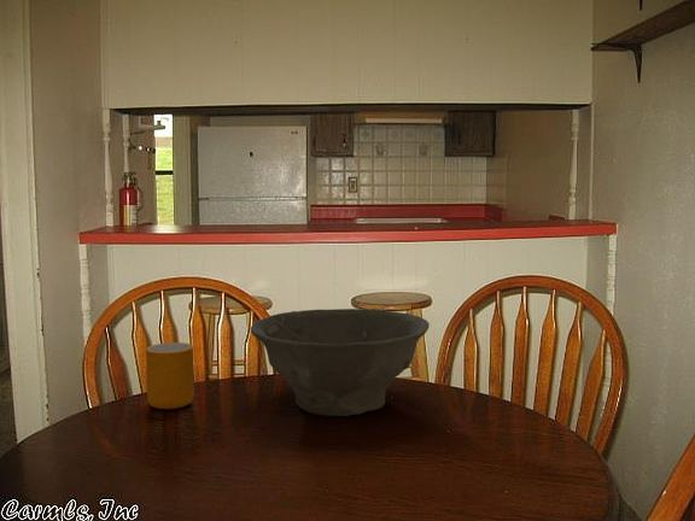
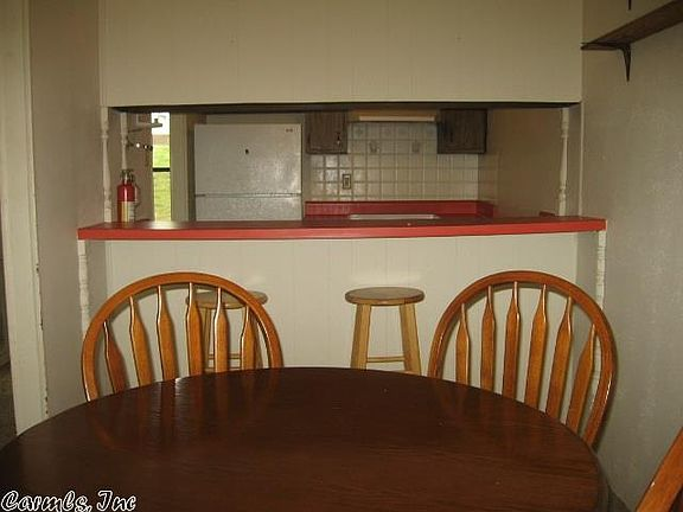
- bowl [250,308,431,417]
- mug [145,341,195,410]
